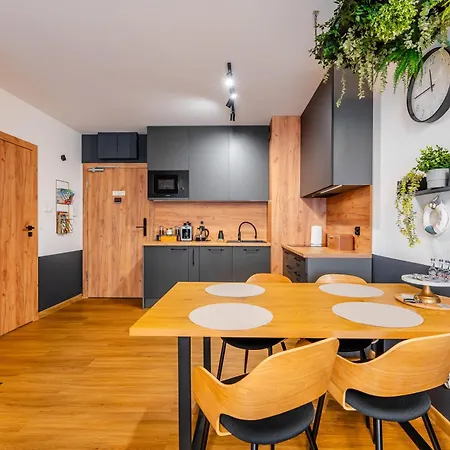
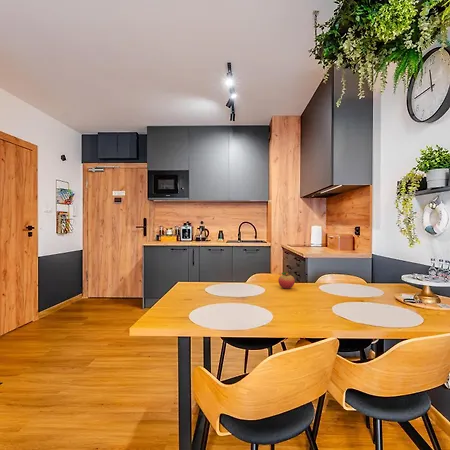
+ fruit [278,271,296,290]
